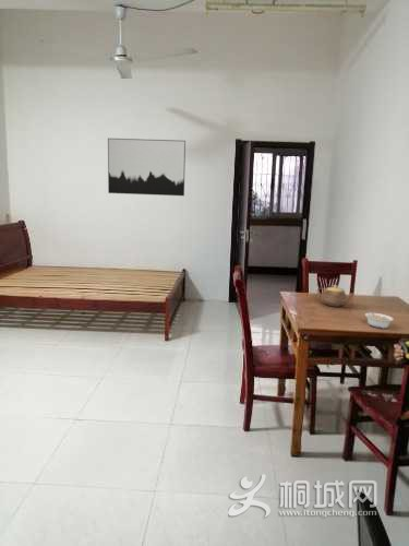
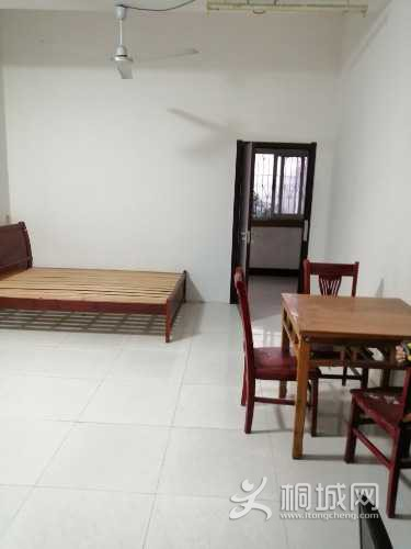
- wall art [107,138,187,197]
- teapot [316,284,356,308]
- legume [364,308,395,330]
